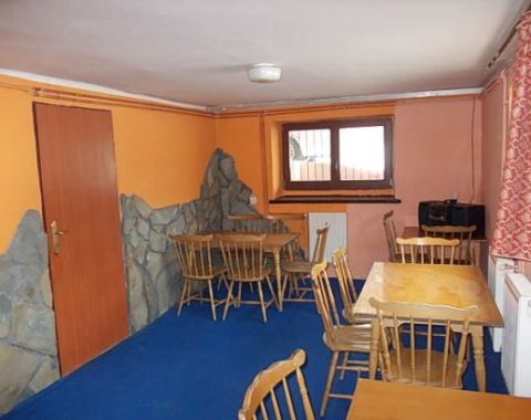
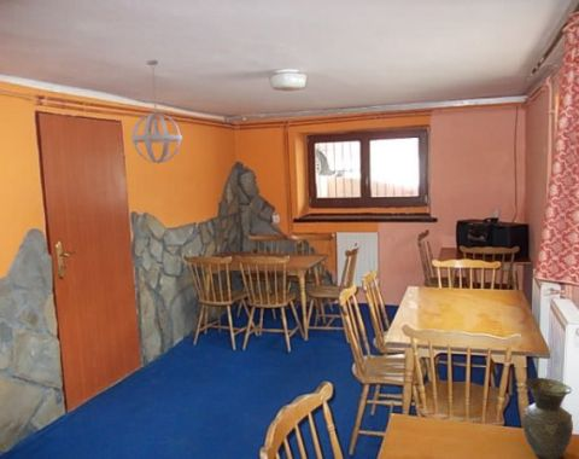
+ pendant light [130,59,183,164]
+ vase [521,377,574,459]
